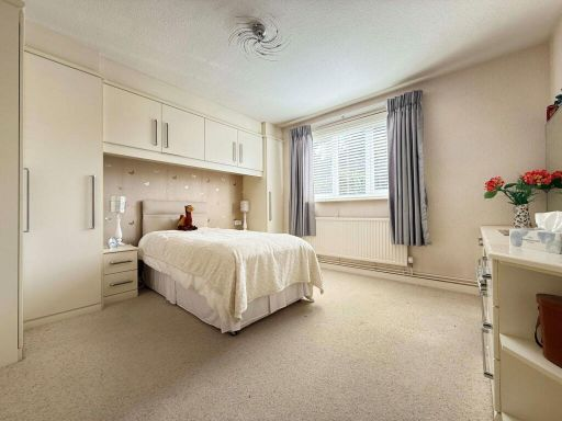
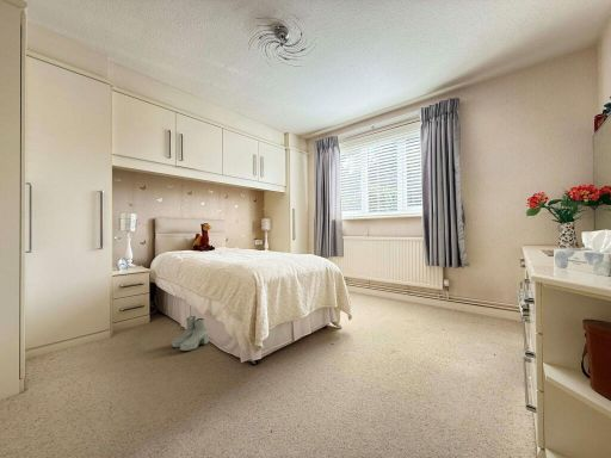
+ boots [171,315,210,352]
